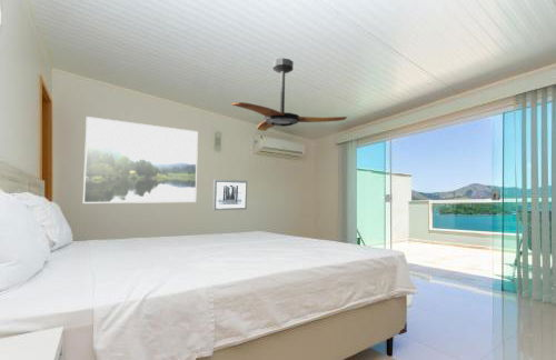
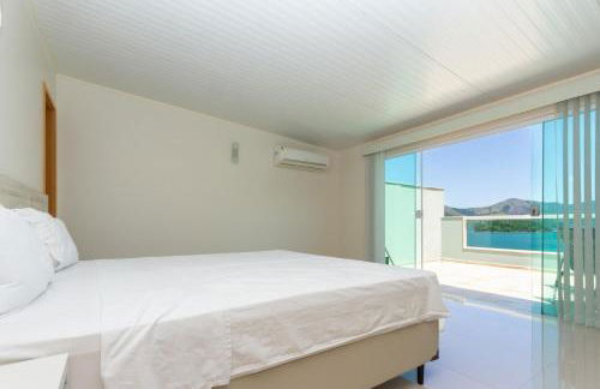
- wall art [211,179,248,211]
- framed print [82,116,199,204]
- ceiling fan [230,57,348,132]
